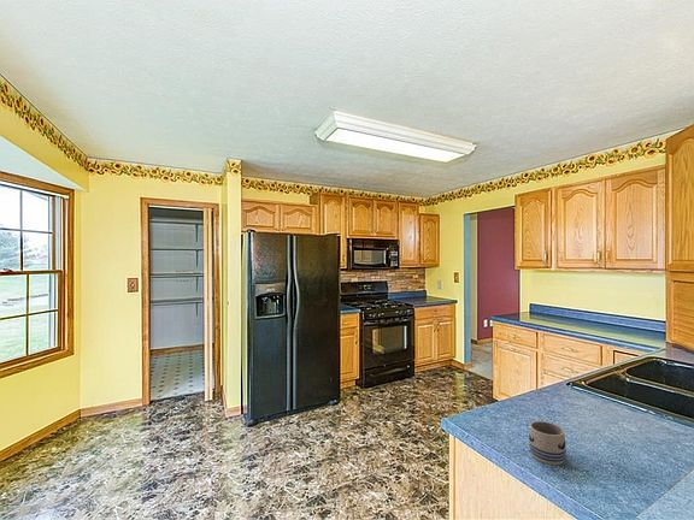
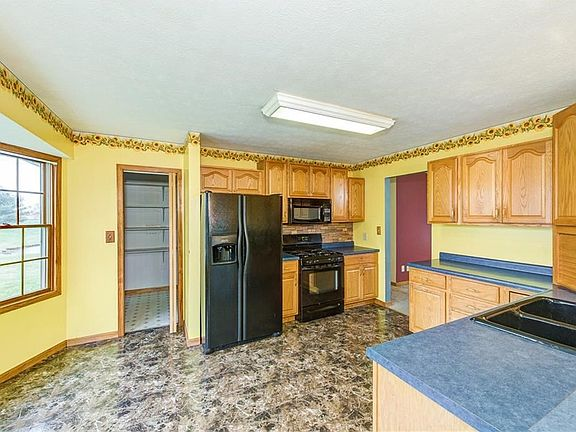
- mug [528,420,567,466]
